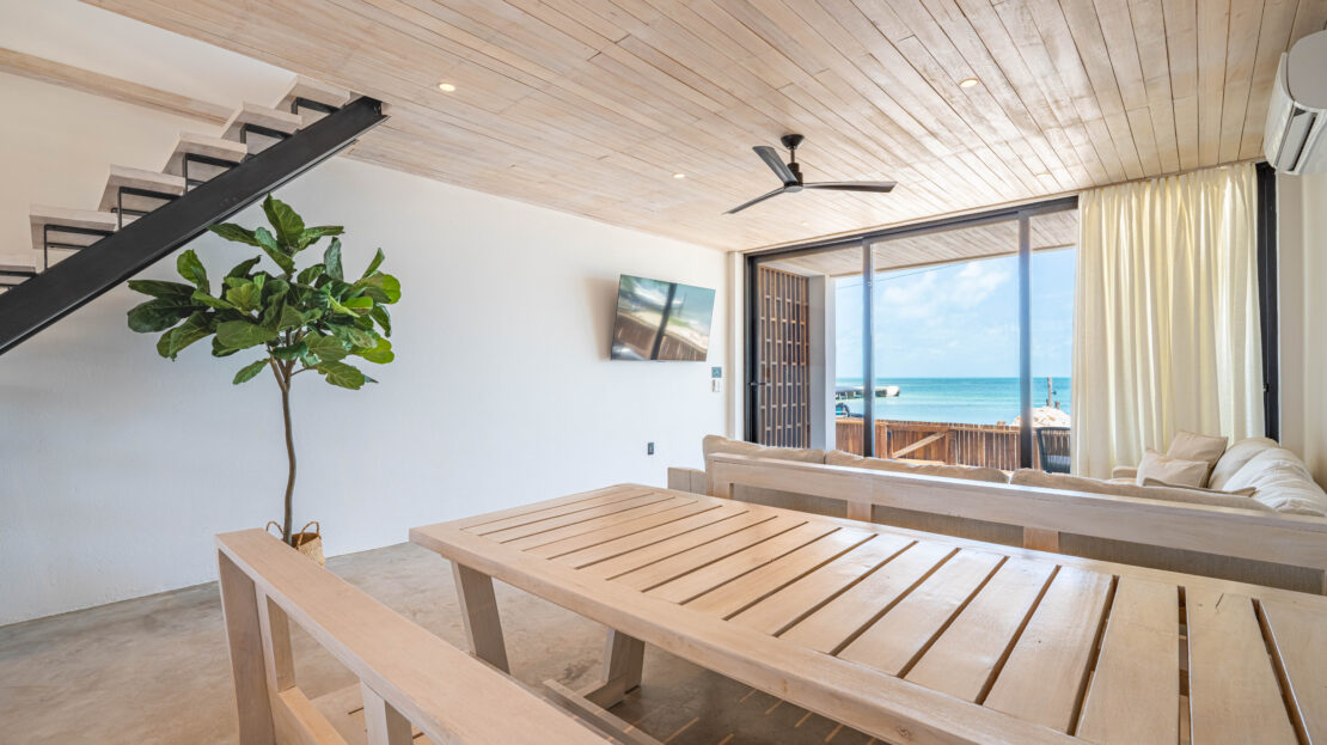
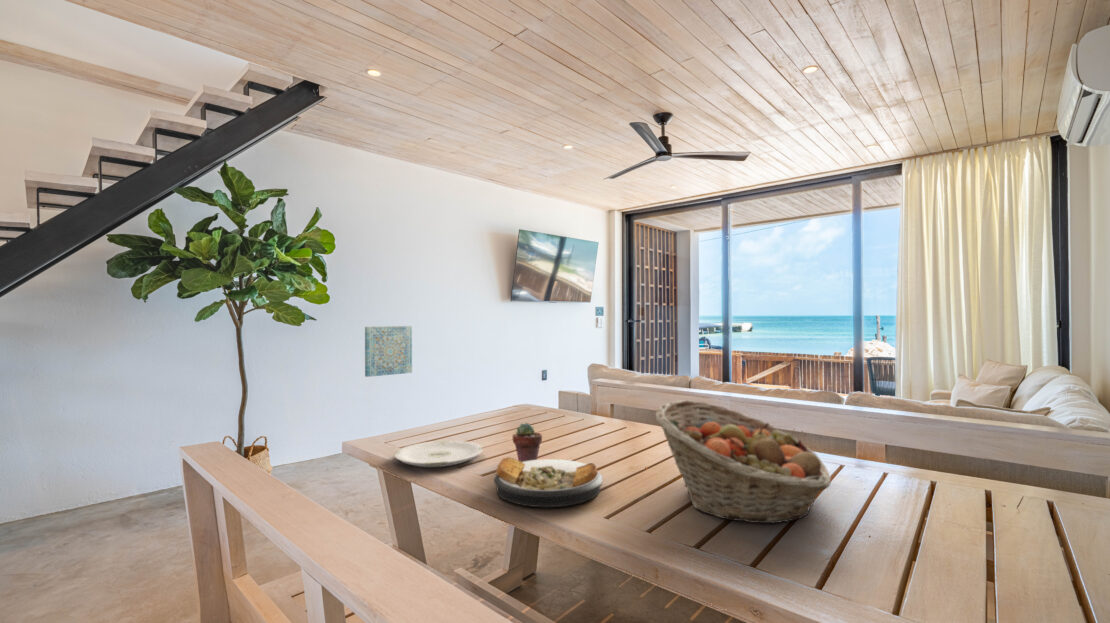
+ potted succulent [512,422,543,462]
+ wall art [364,325,413,378]
+ fruit basket [655,399,832,524]
+ plate [493,456,604,508]
+ plate [394,440,484,468]
